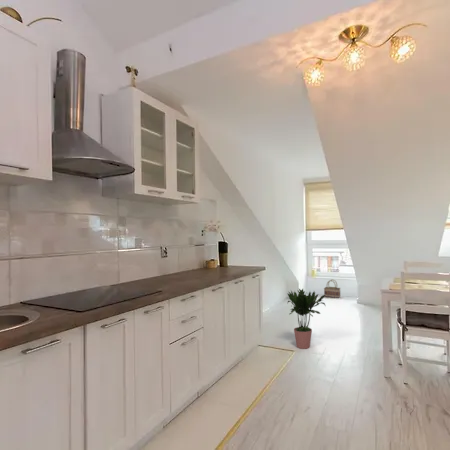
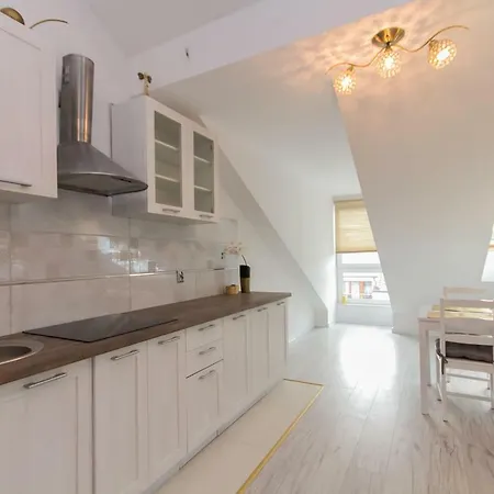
- basket [323,279,341,299]
- potted plant [286,287,326,350]
